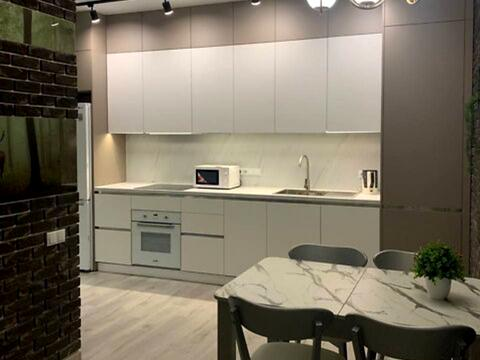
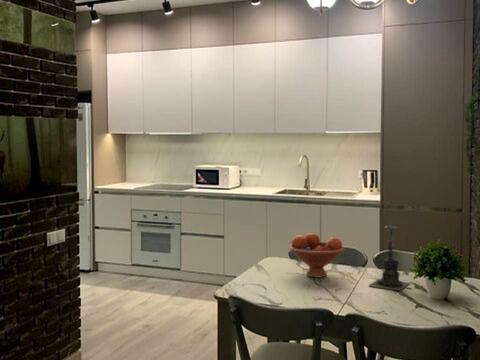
+ fruit bowl [288,232,345,279]
+ candle holder [368,216,411,292]
